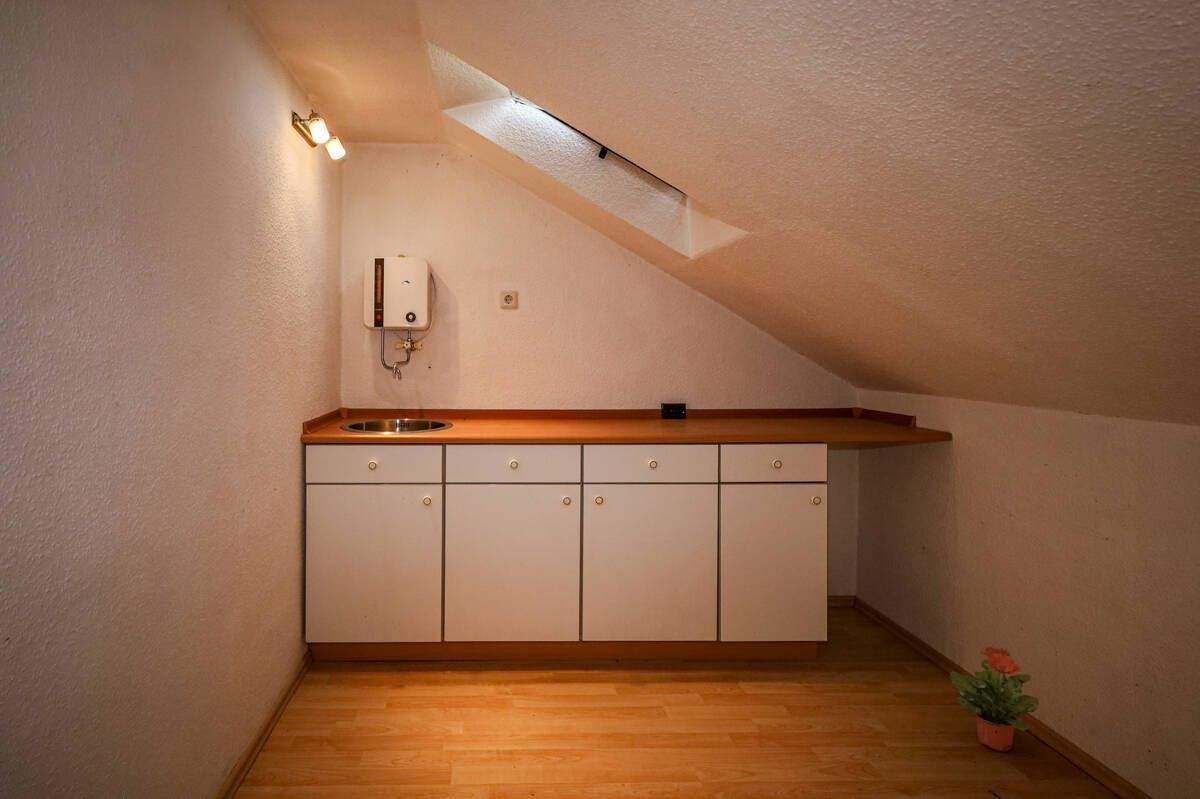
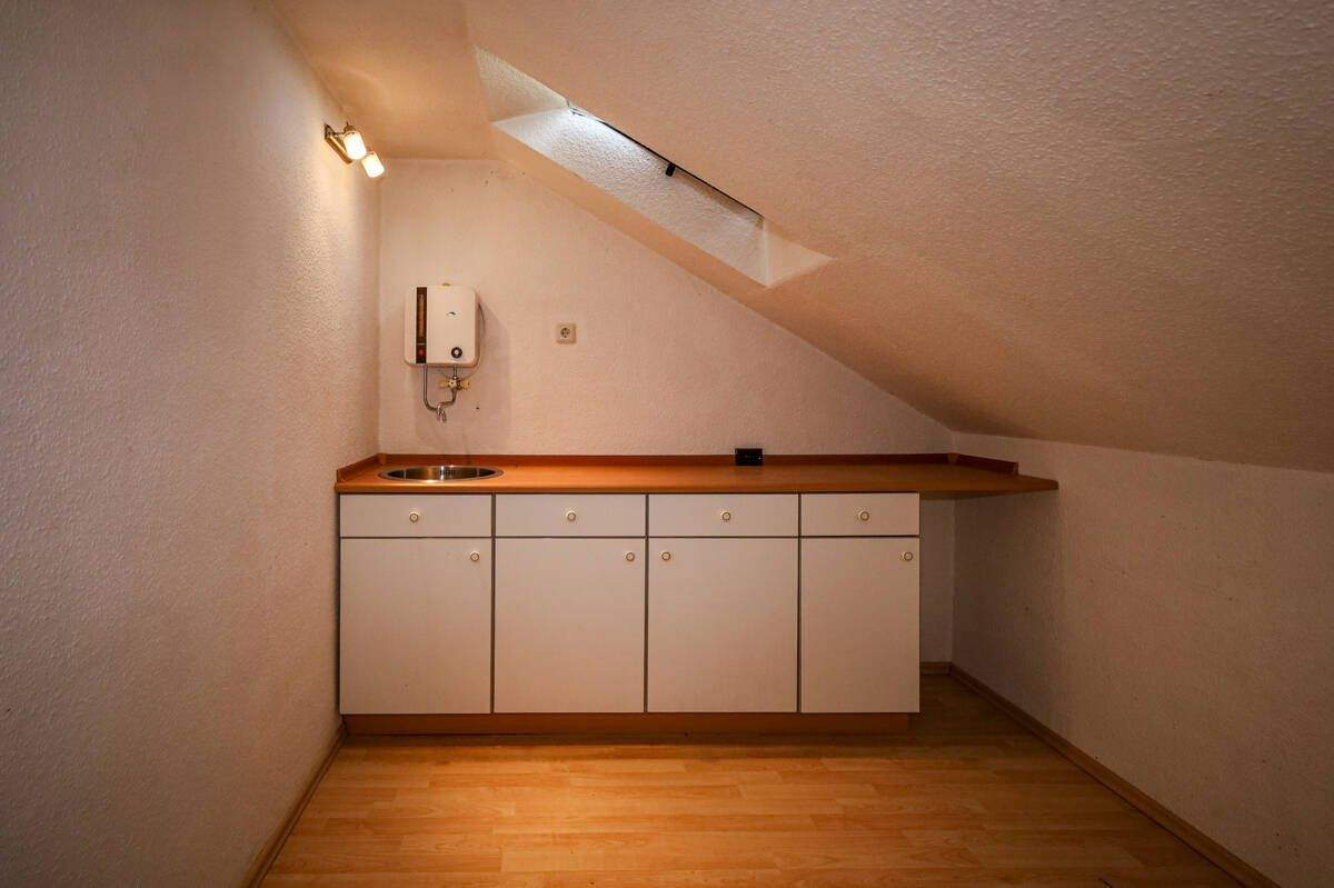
- potted plant [949,646,1040,752]
